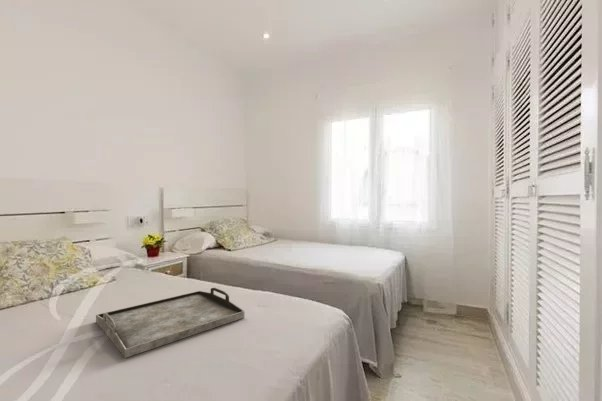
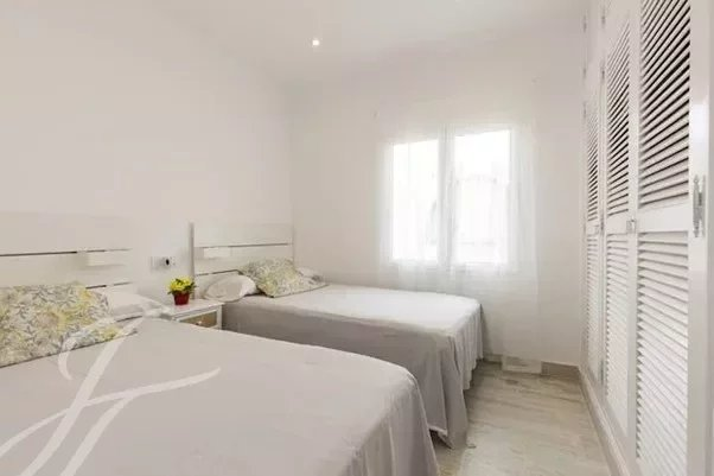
- serving tray [95,287,246,359]
